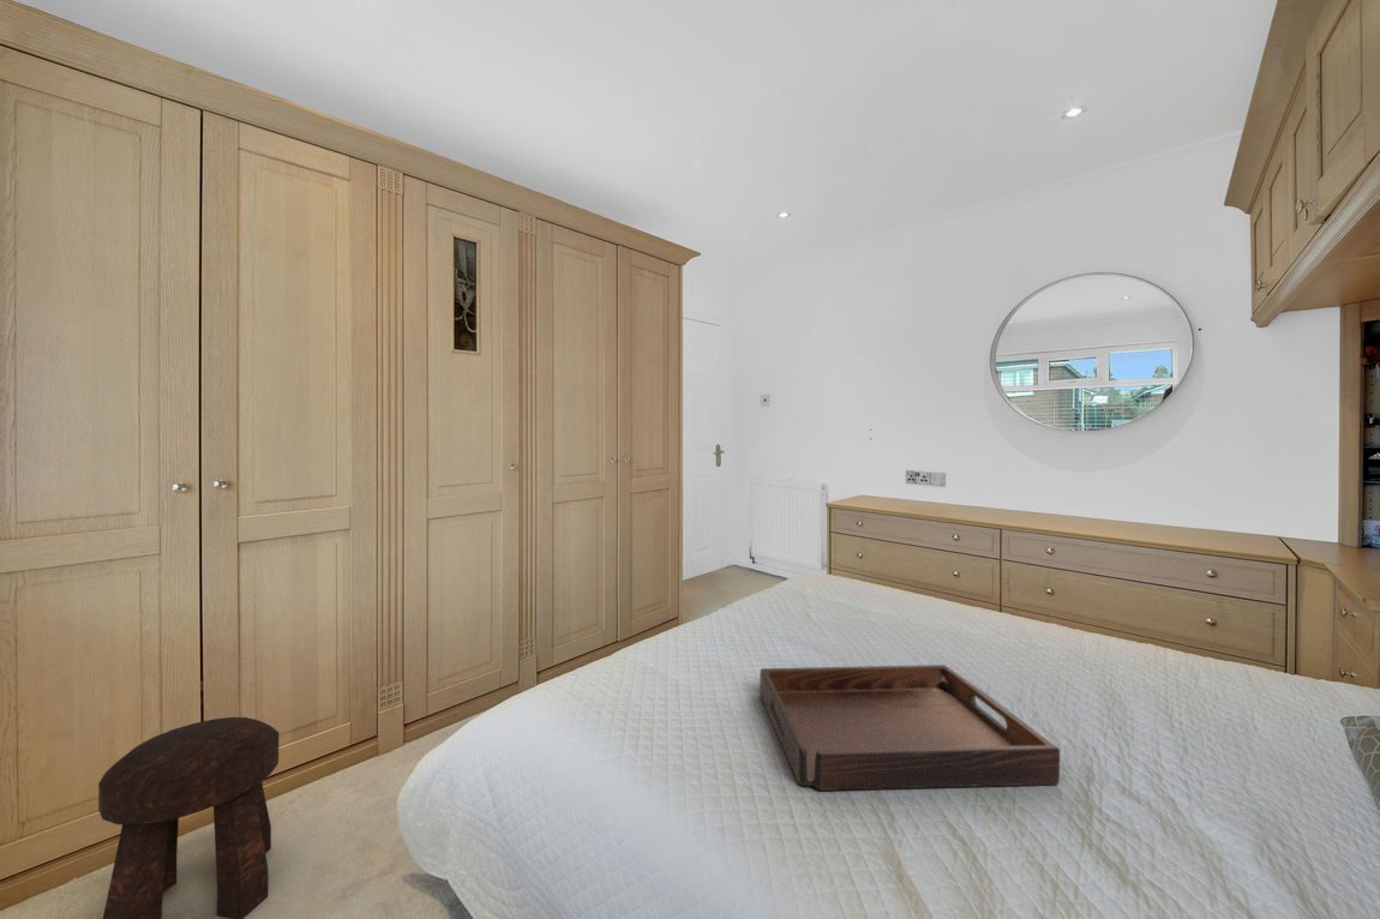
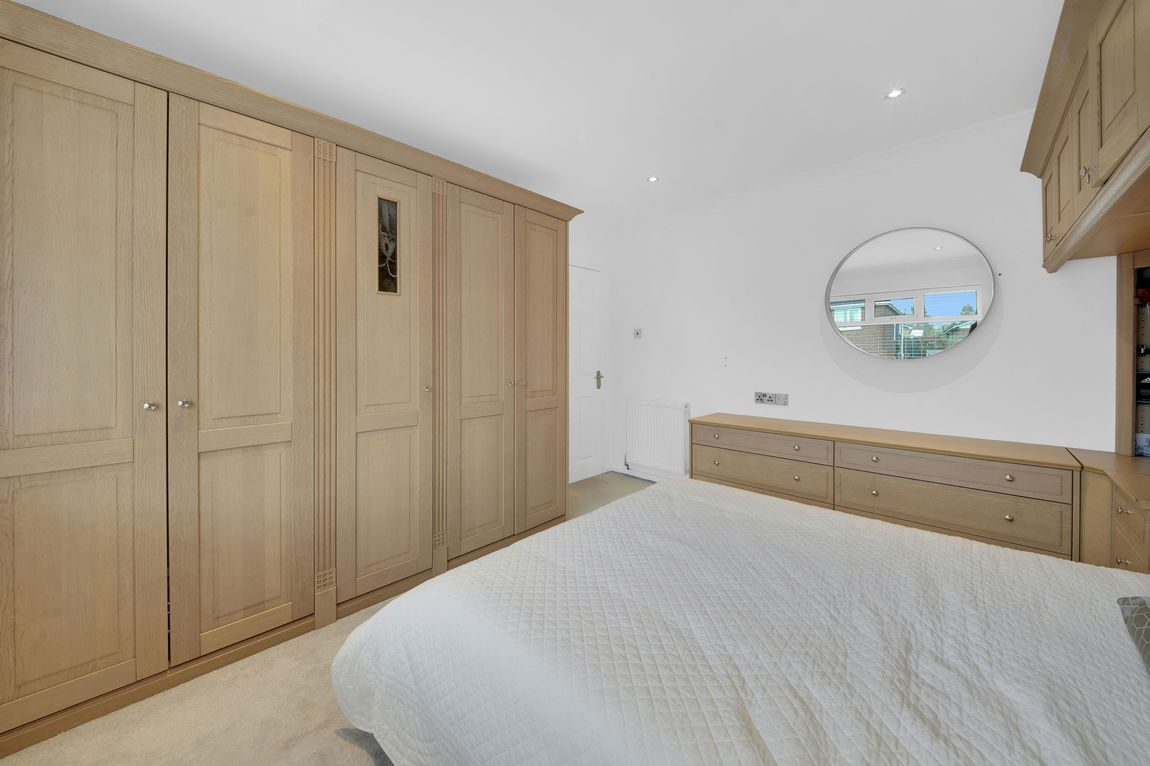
- serving tray [758,663,1061,792]
- stool [97,716,280,919]
